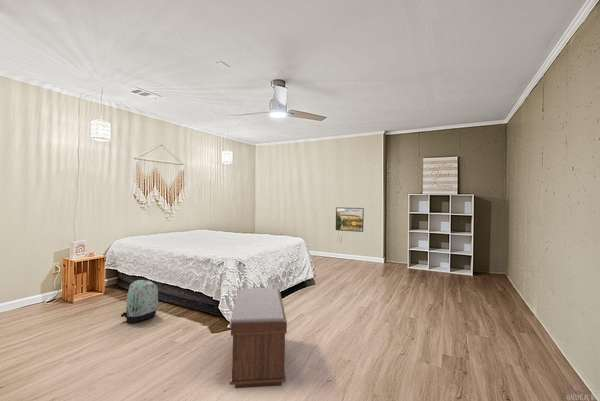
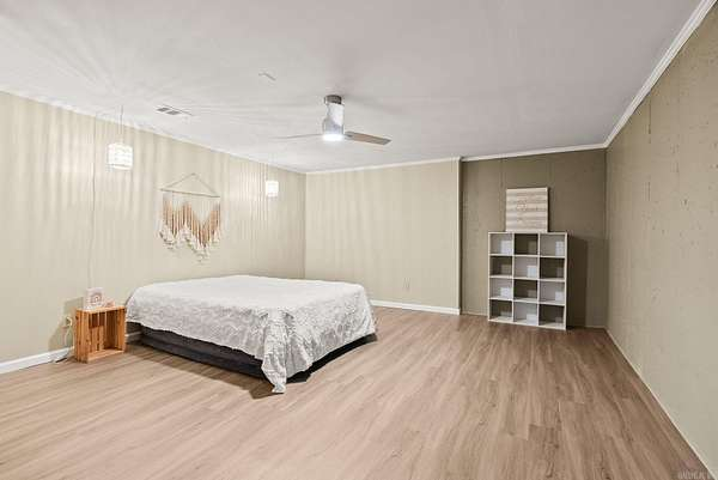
- bench [229,287,288,389]
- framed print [335,206,365,233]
- backpack [120,279,159,324]
